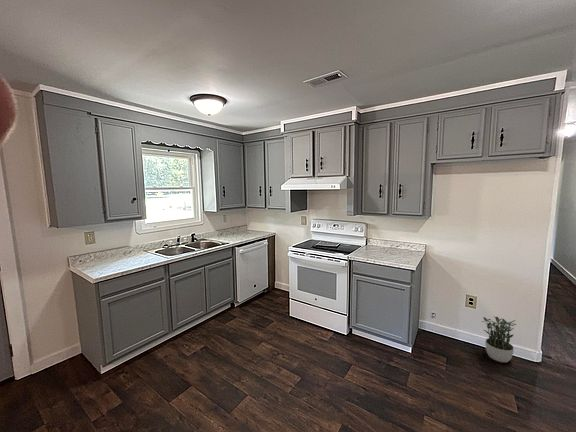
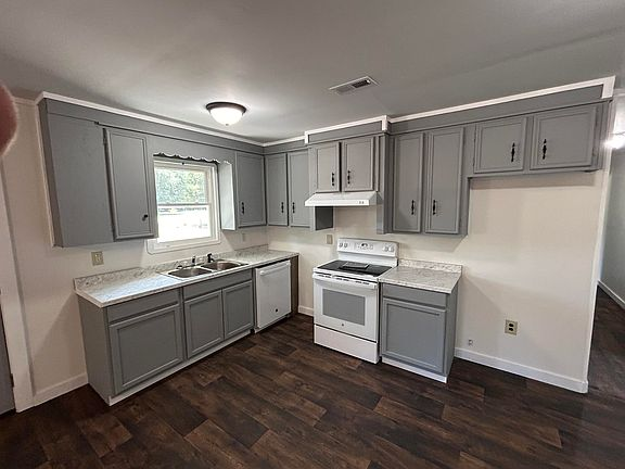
- potted plant [481,315,517,363]
